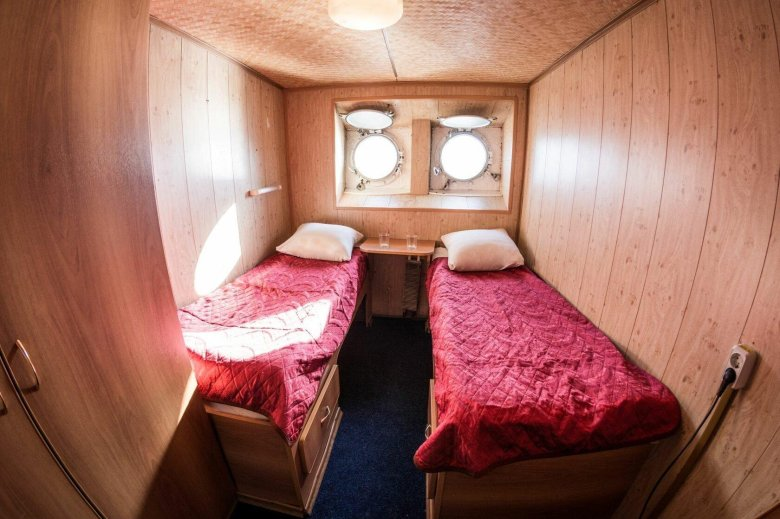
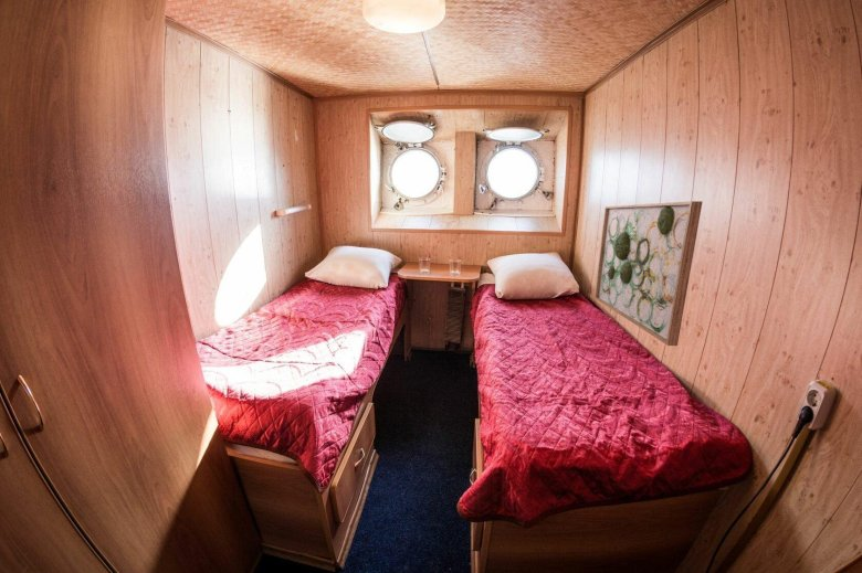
+ wall art [593,200,704,347]
